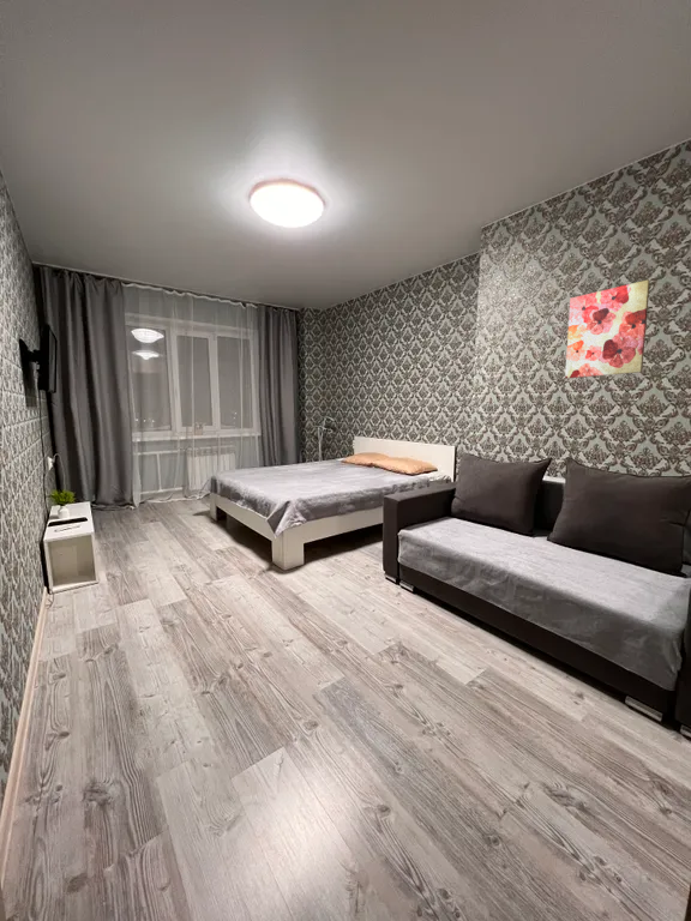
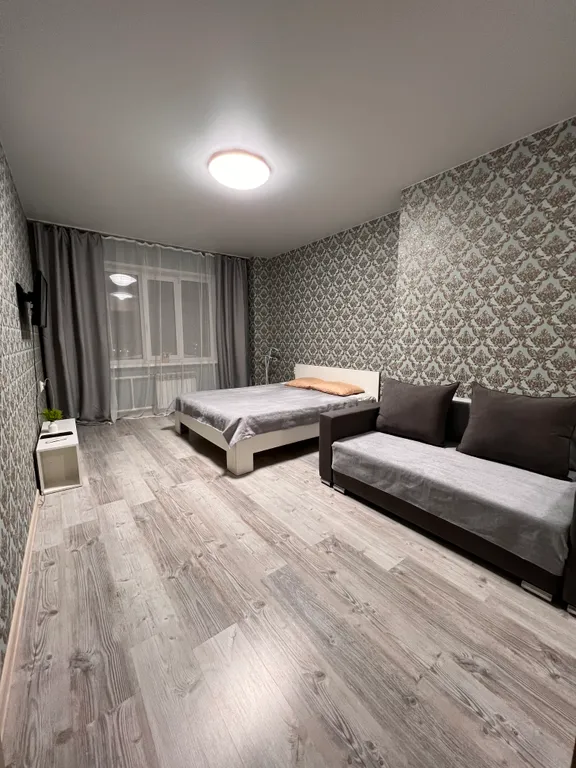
- wall art [564,278,651,379]
